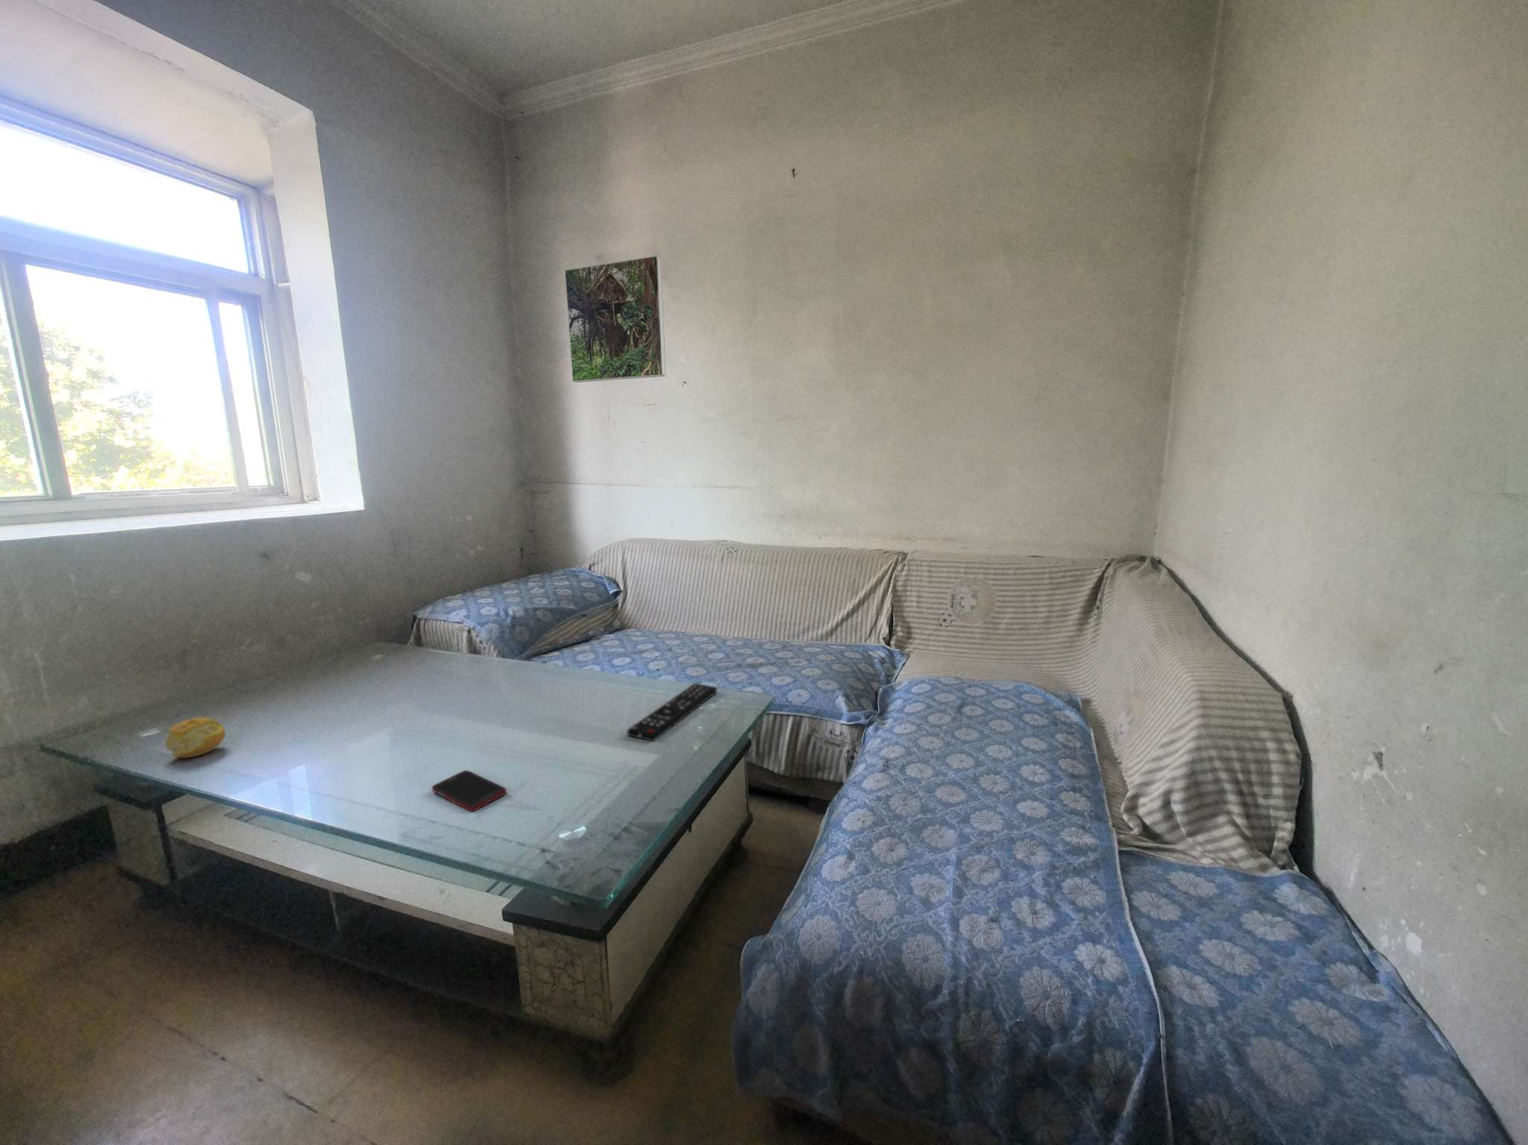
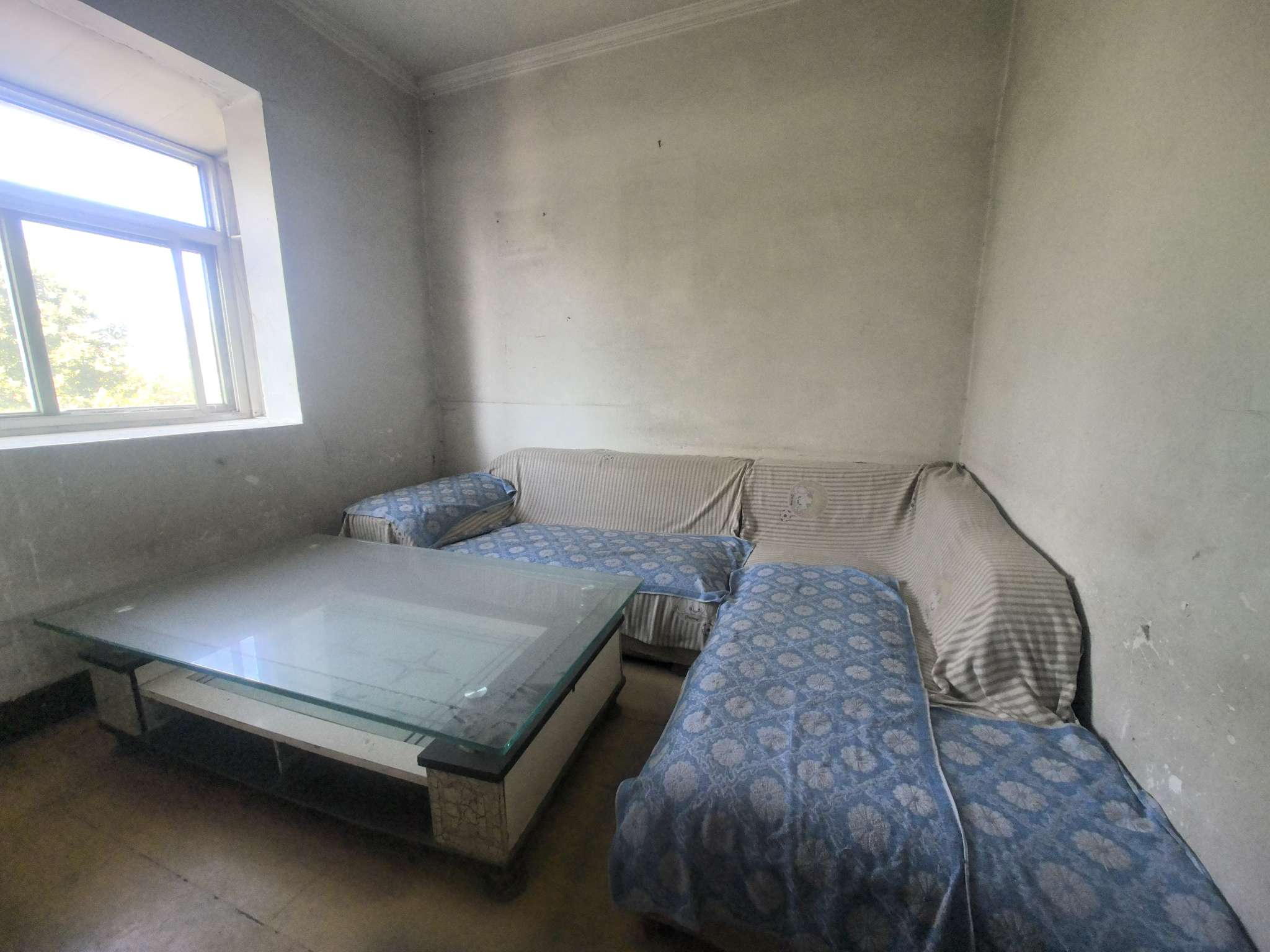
- cell phone [431,770,508,812]
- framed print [564,255,667,384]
- remote control [627,683,718,742]
- fruit [165,717,226,759]
